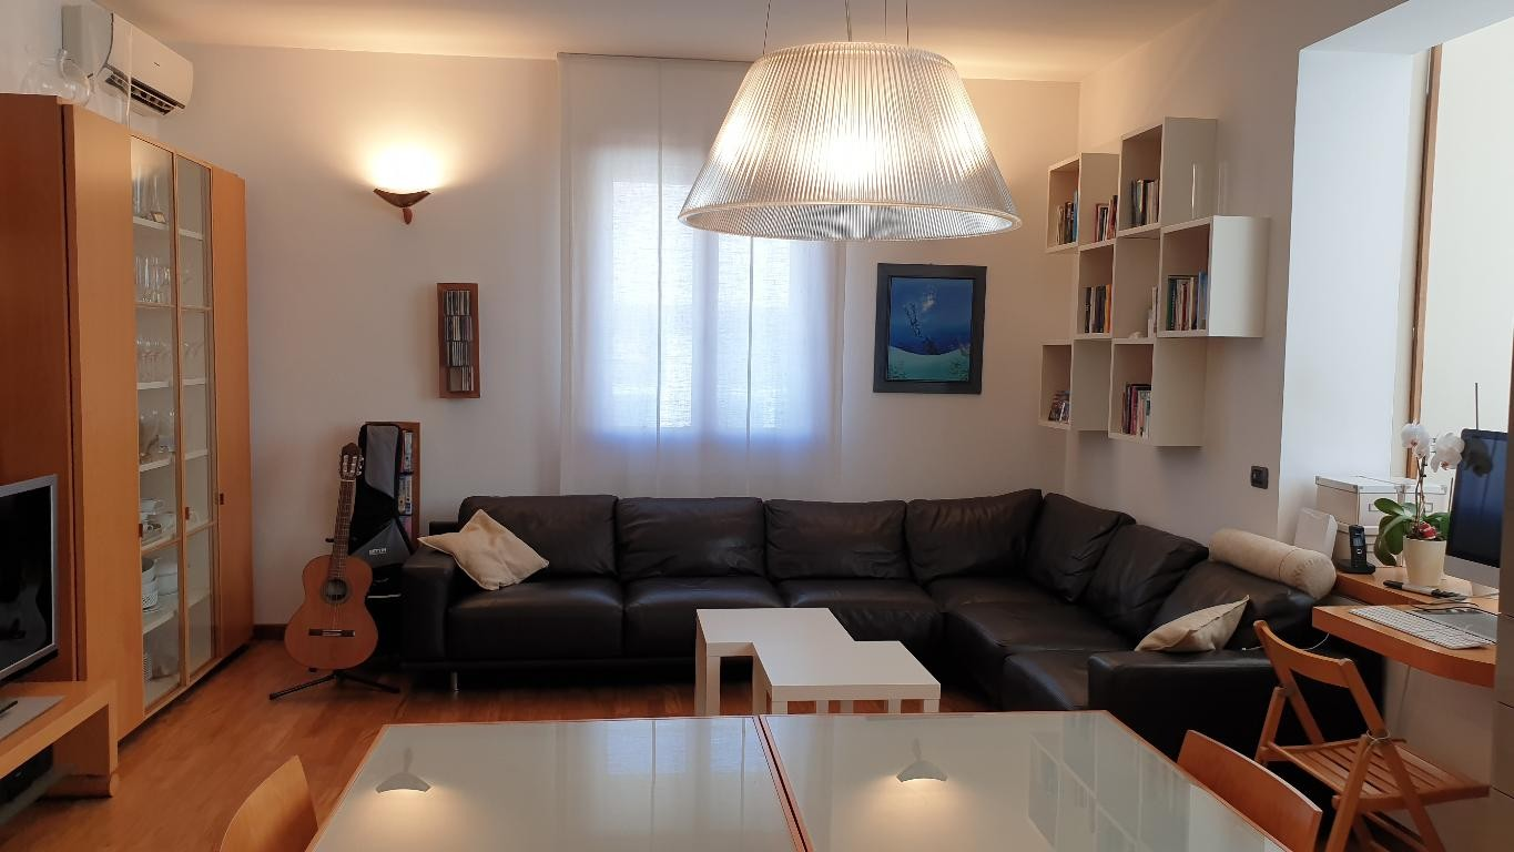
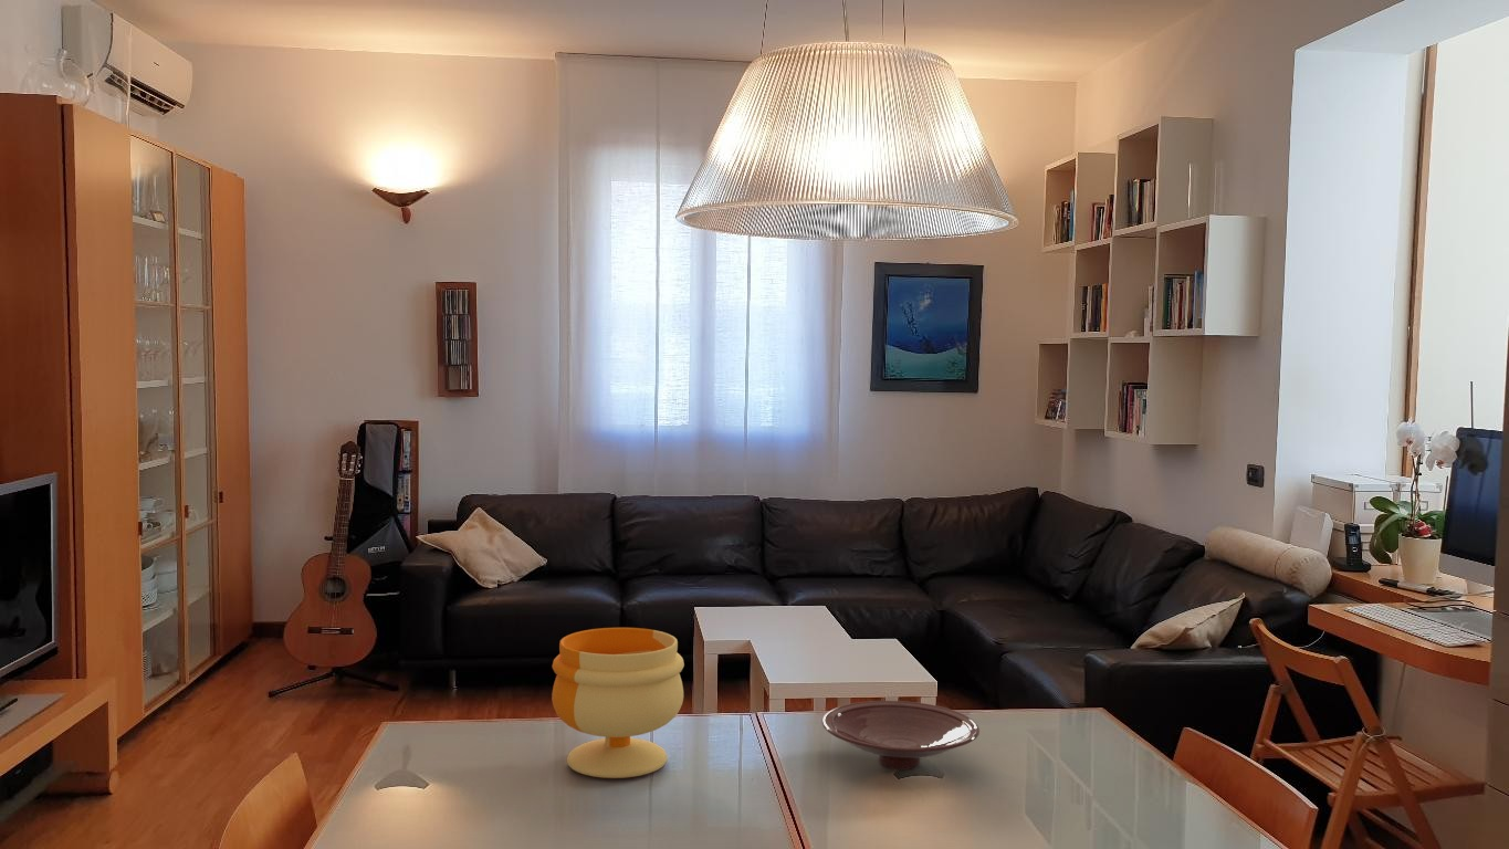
+ bowl [821,700,981,771]
+ footed bowl [551,627,685,779]
